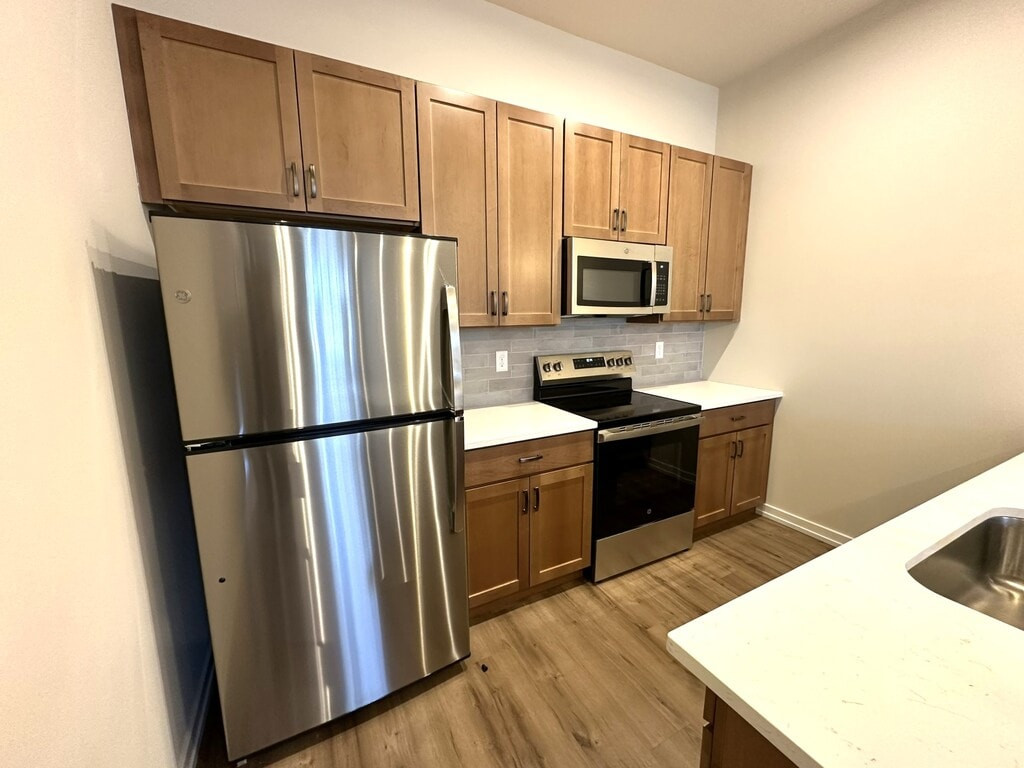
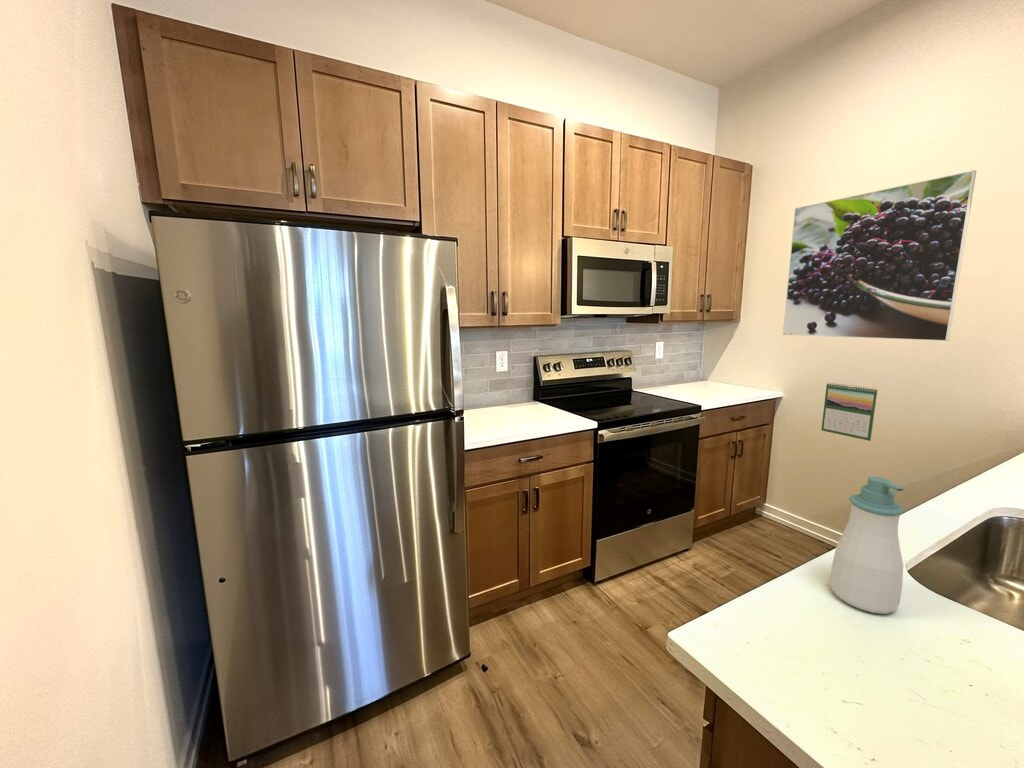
+ soap bottle [829,475,905,615]
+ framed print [782,169,977,342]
+ calendar [820,382,879,442]
